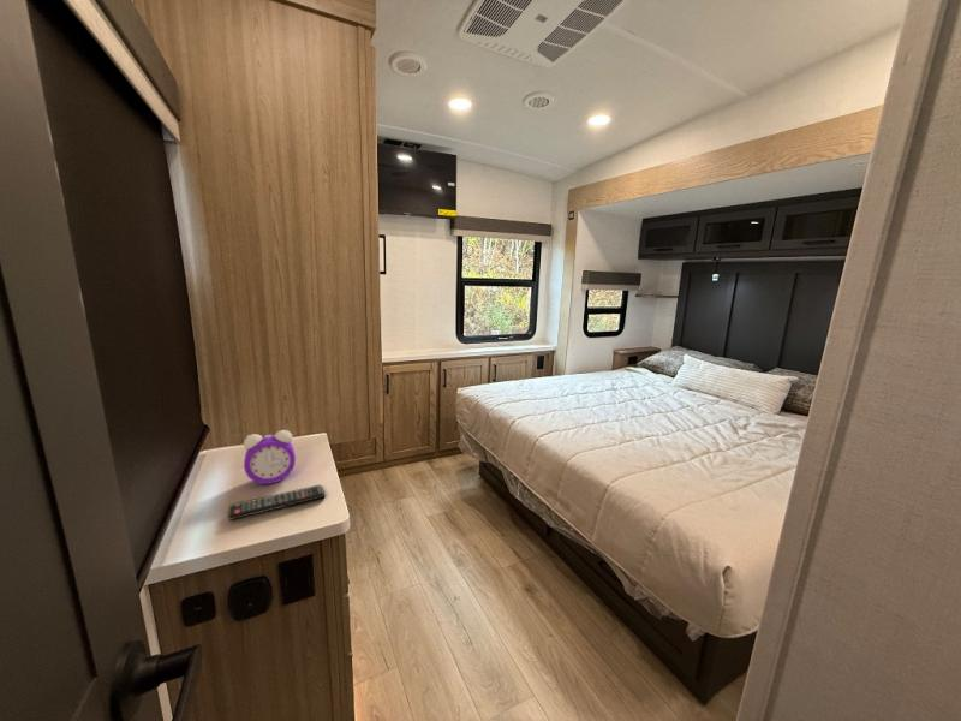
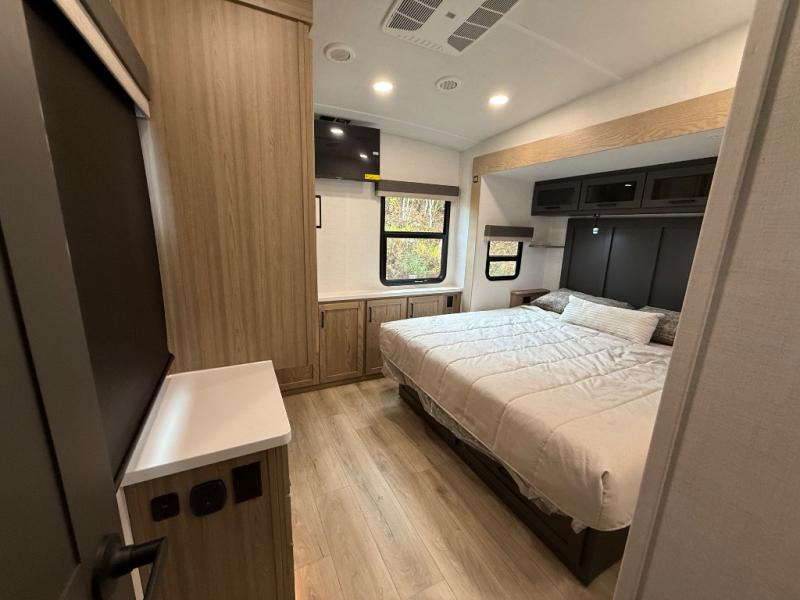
- alarm clock [243,429,297,485]
- remote control [227,484,327,522]
